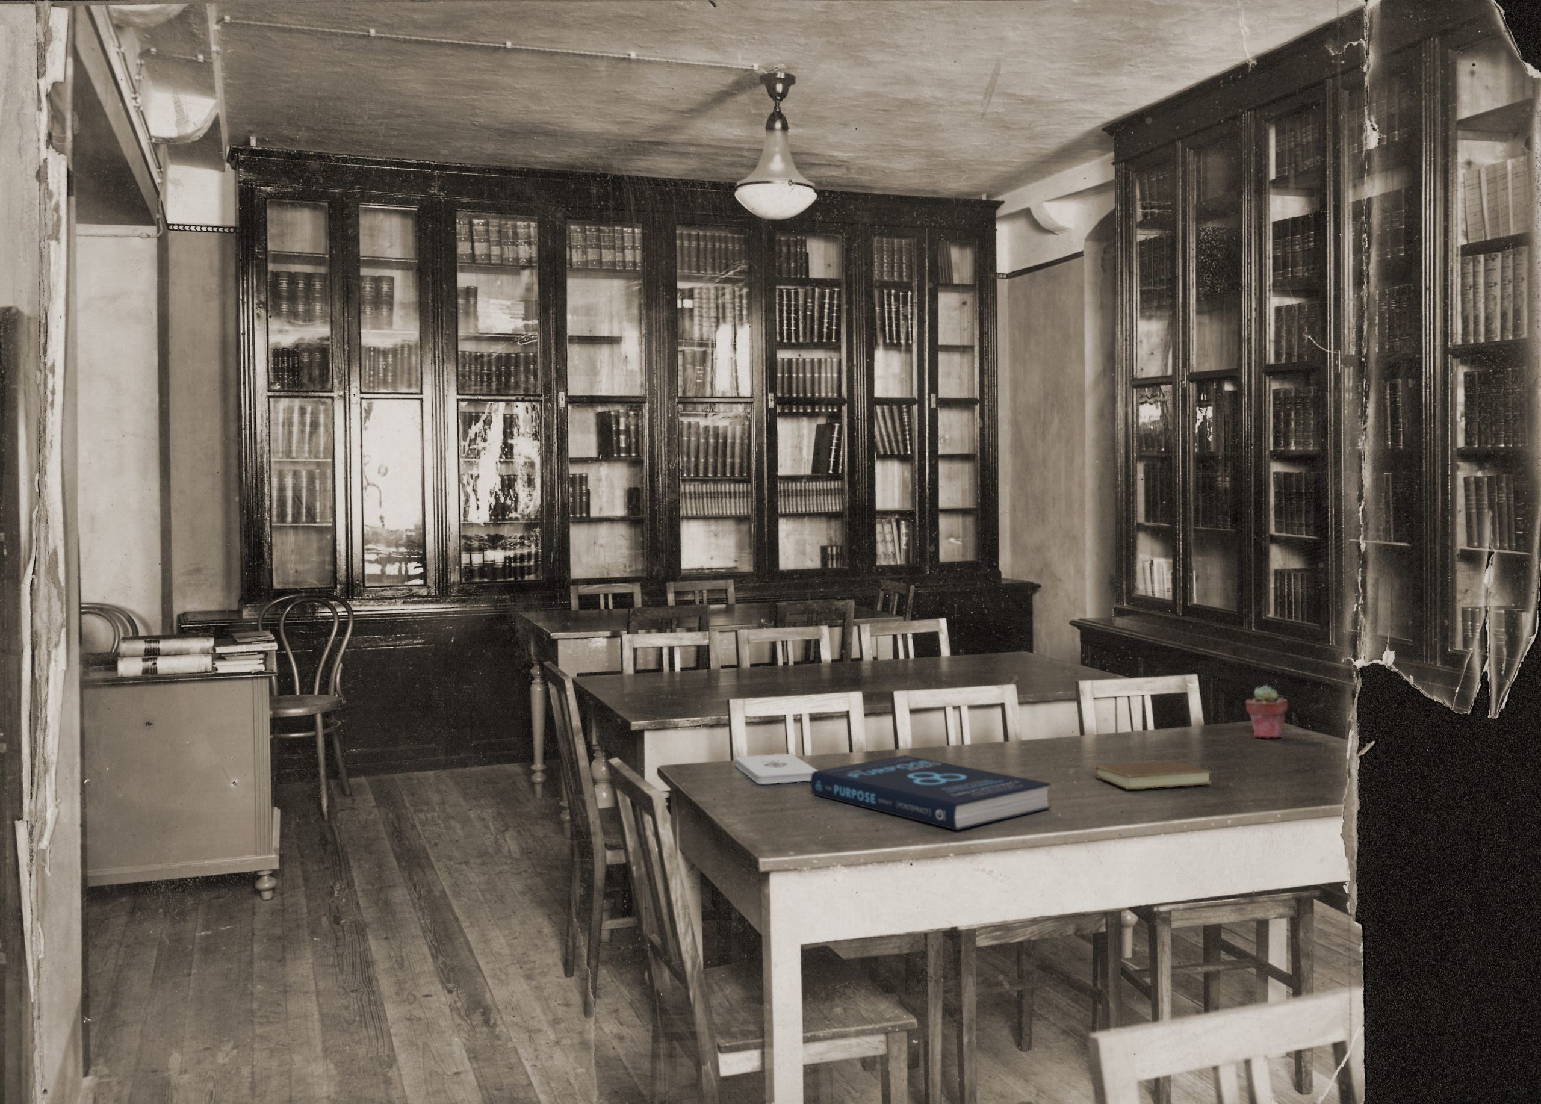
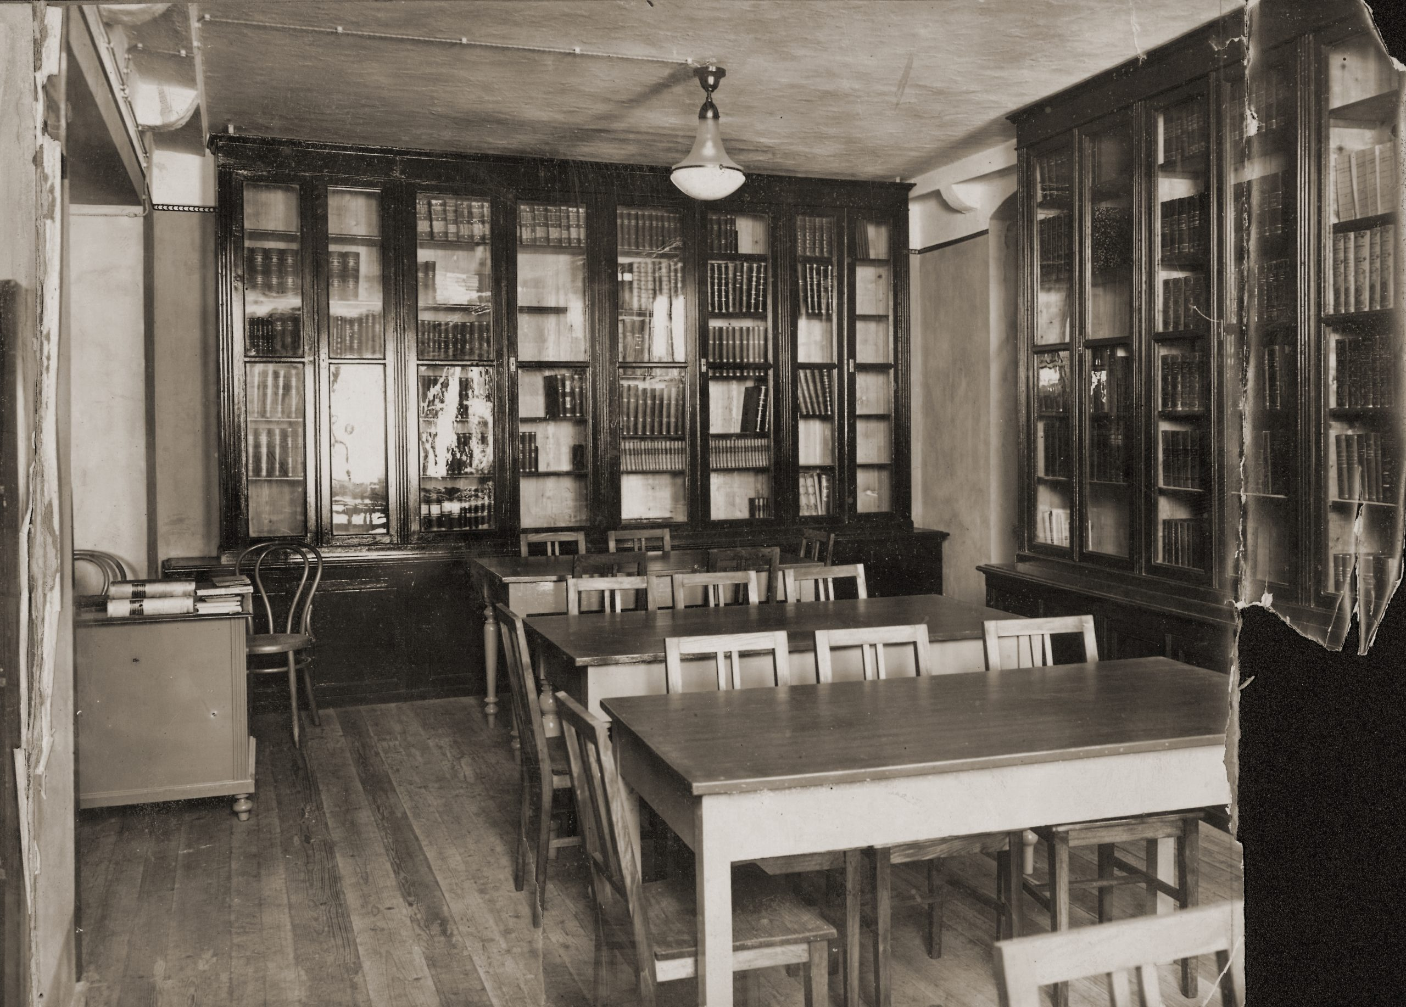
- book [810,755,1051,830]
- potted succulent [1245,685,1288,738]
- notepad [735,753,818,784]
- book [1086,761,1211,790]
